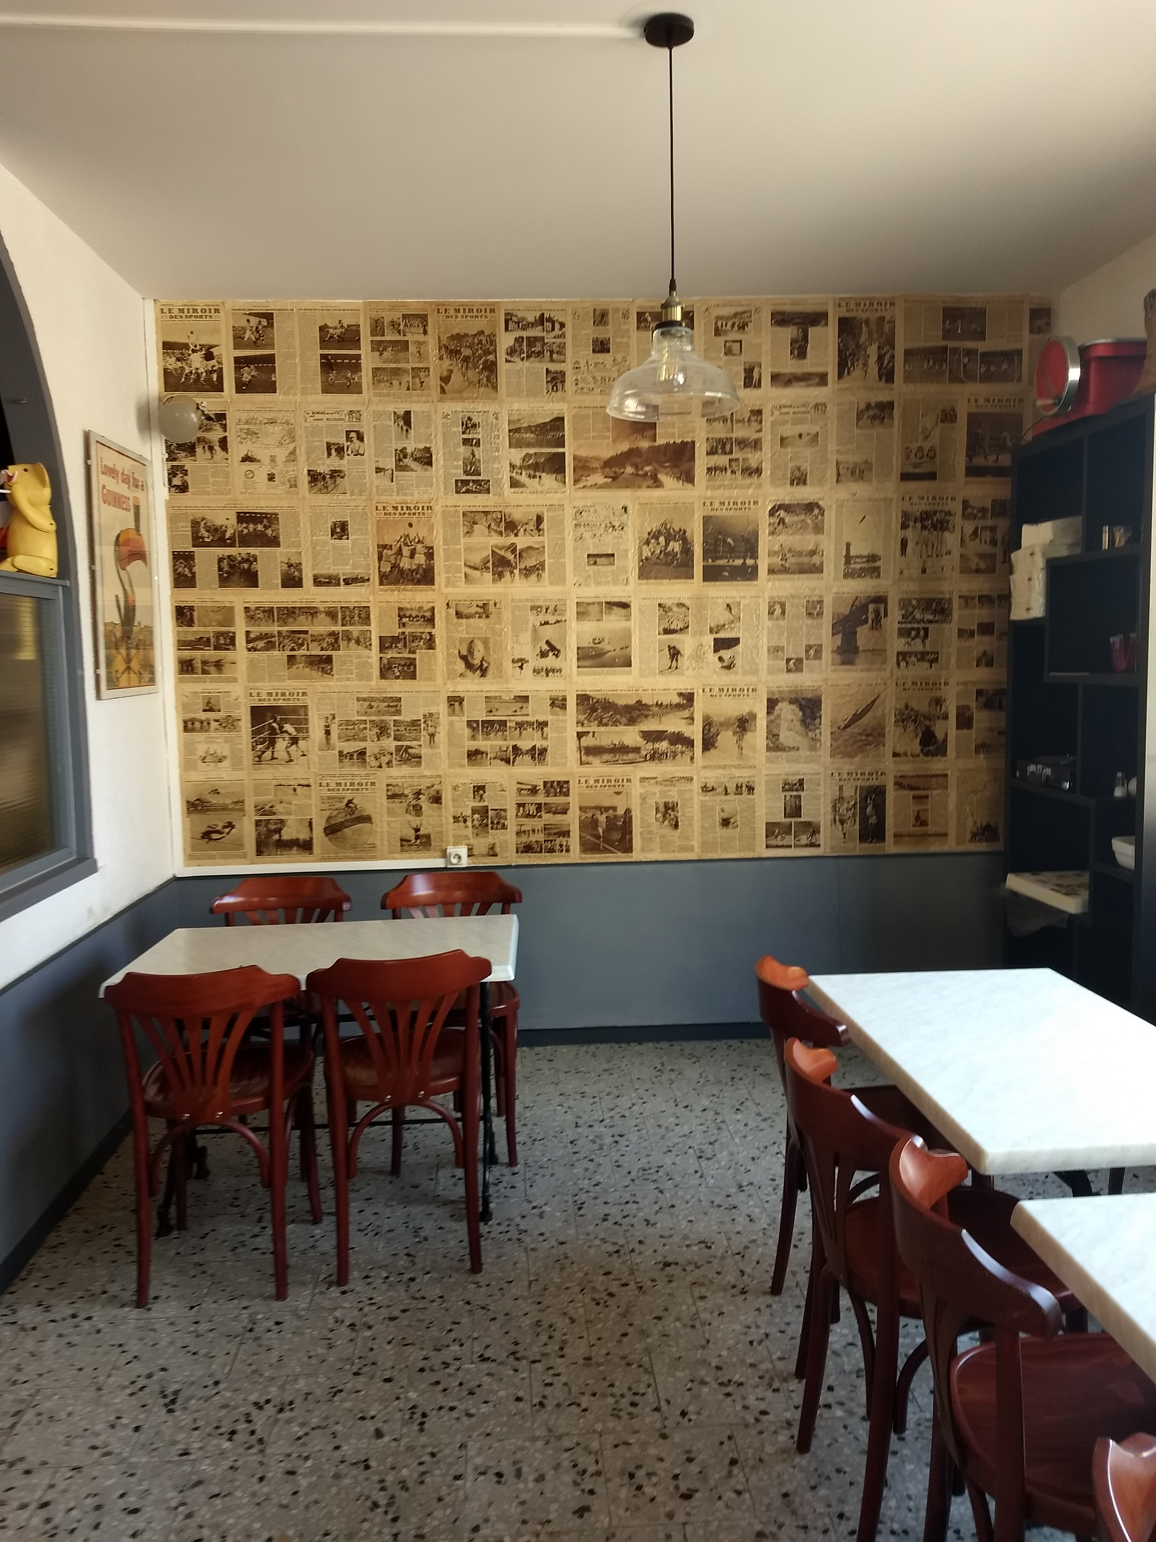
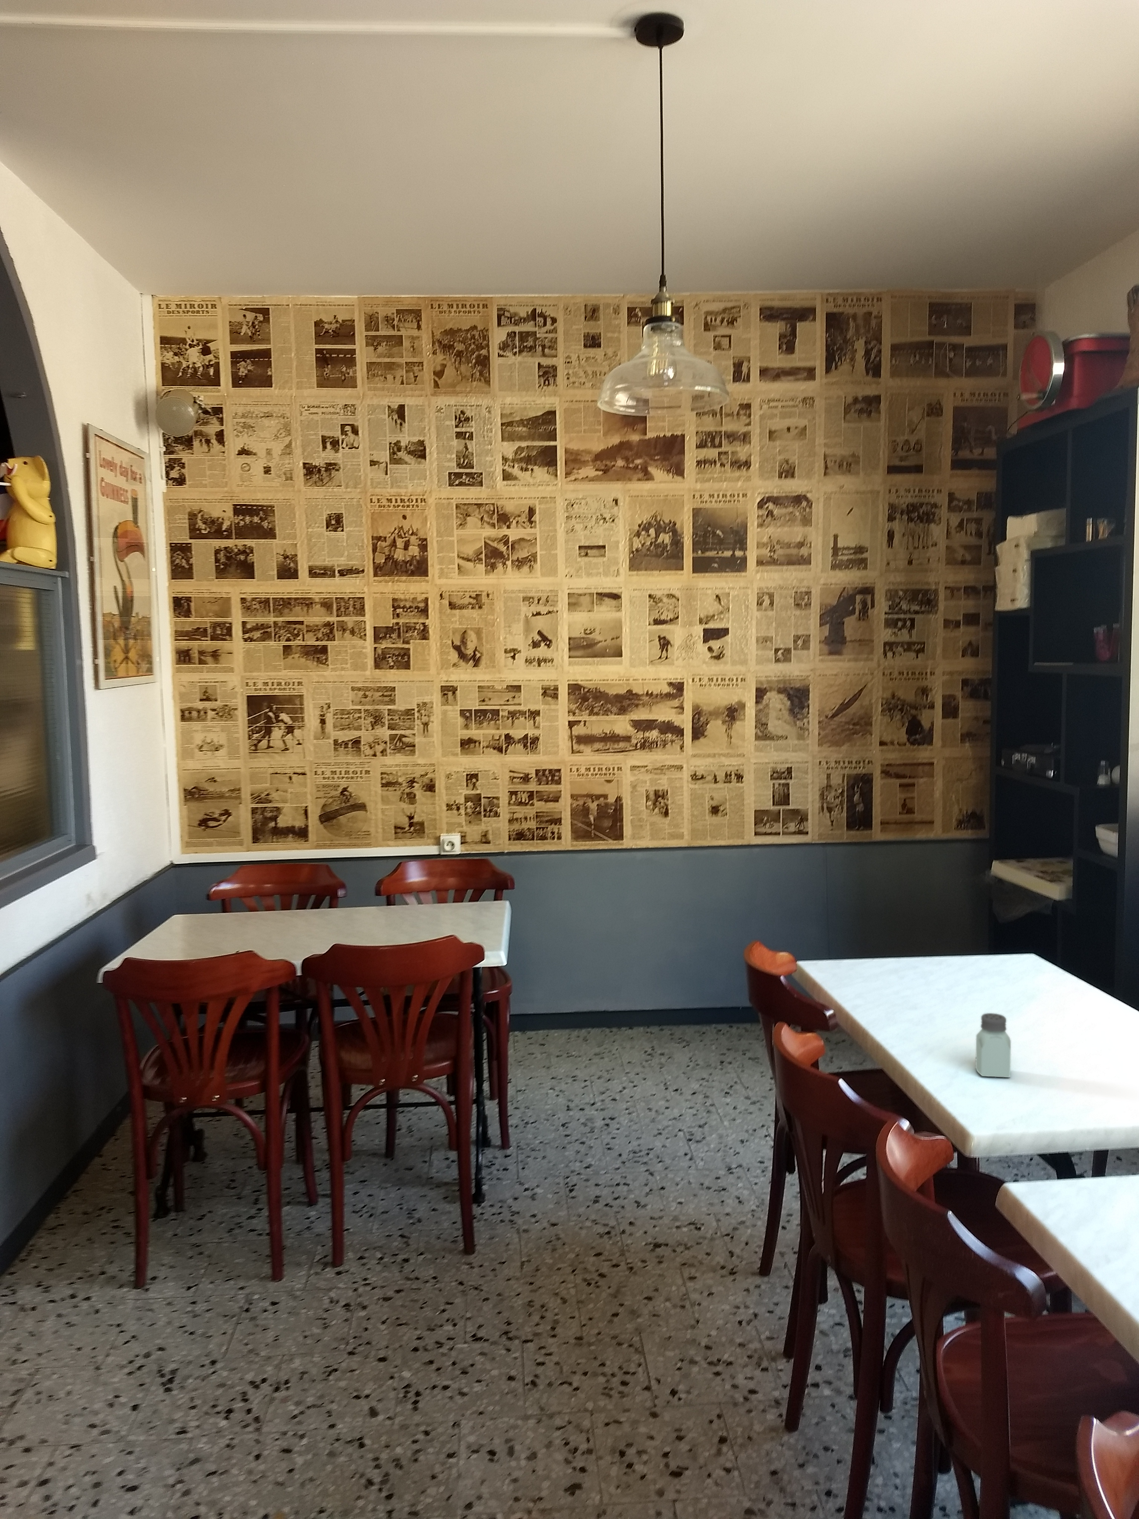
+ saltshaker [975,1013,1011,1078]
